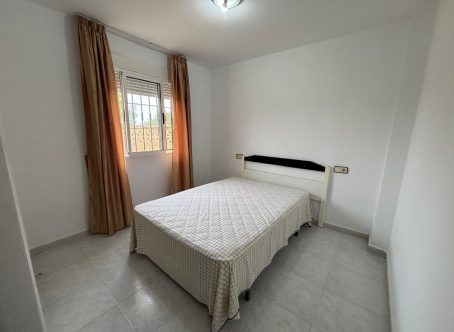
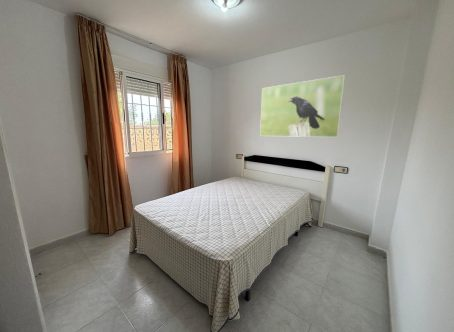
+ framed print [259,74,346,138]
